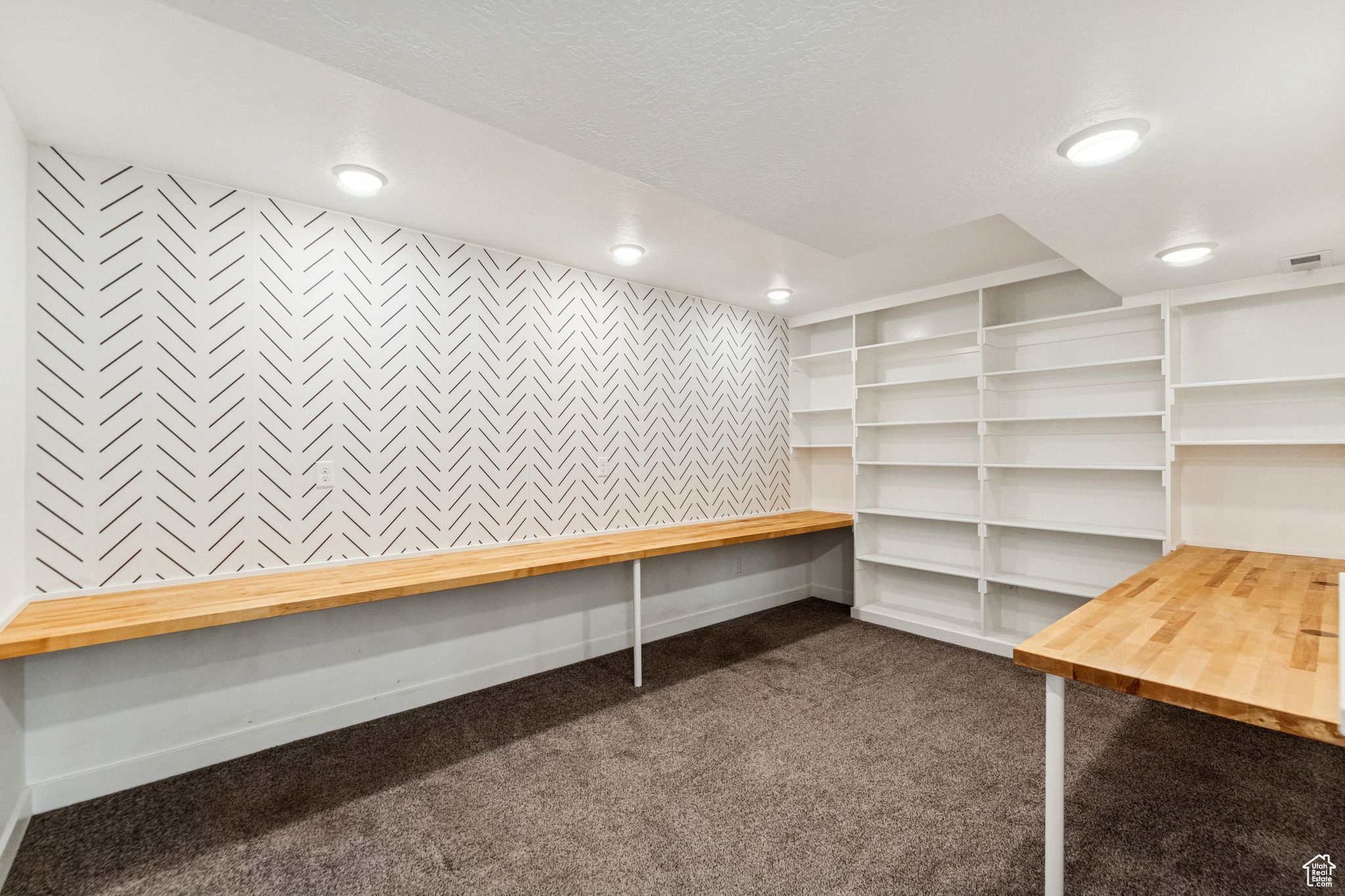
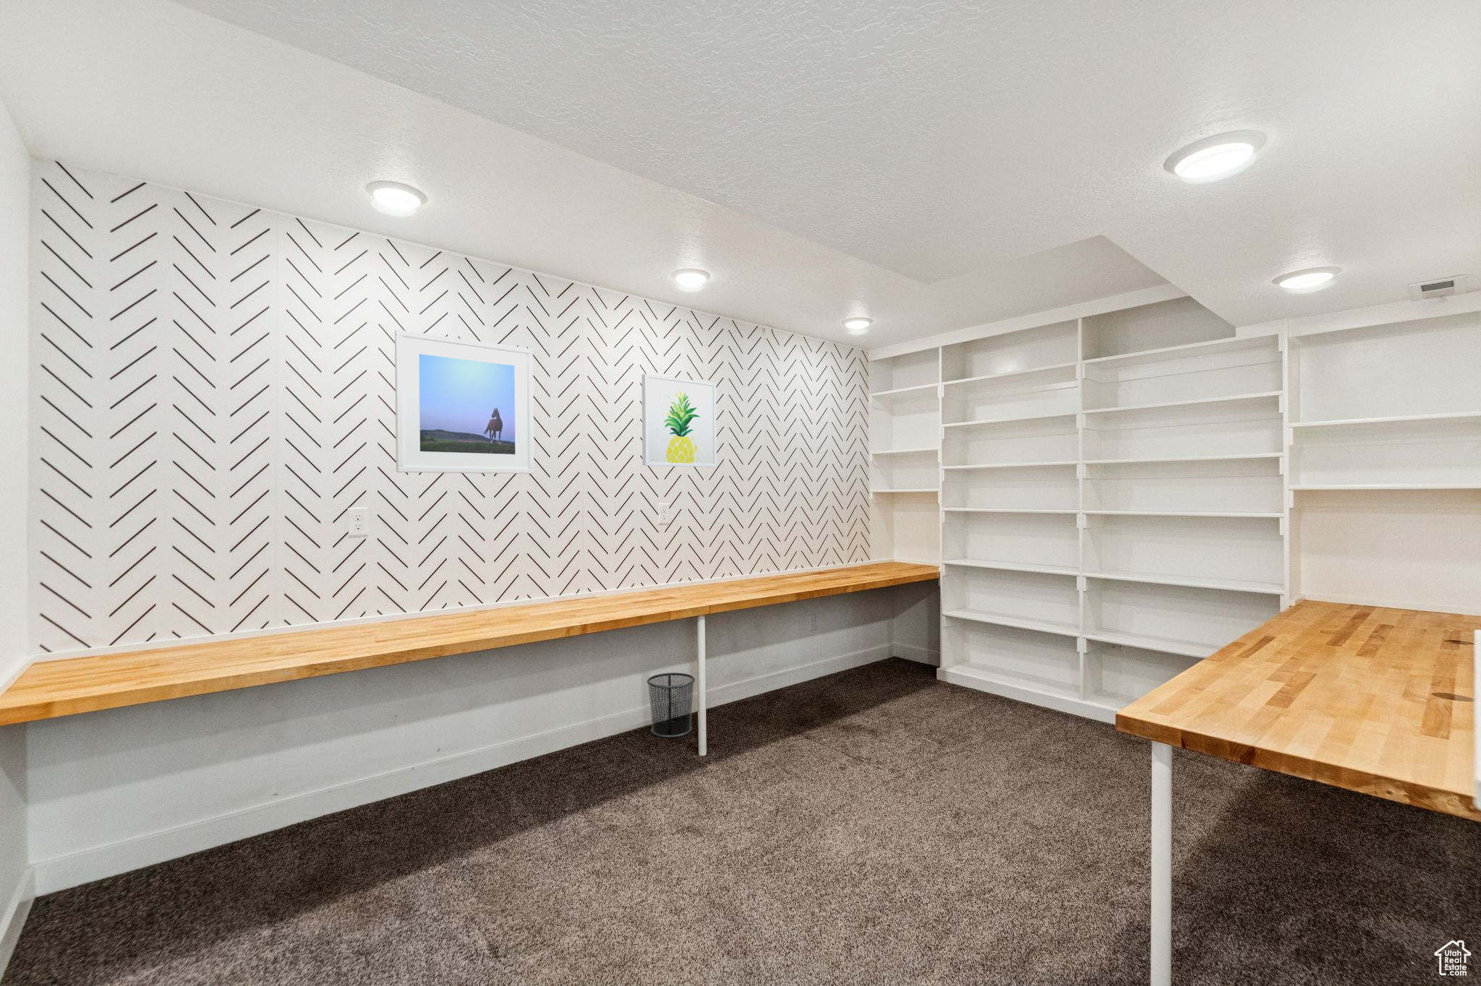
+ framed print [394,329,535,474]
+ wall art [641,373,717,468]
+ waste bin [646,671,696,738]
